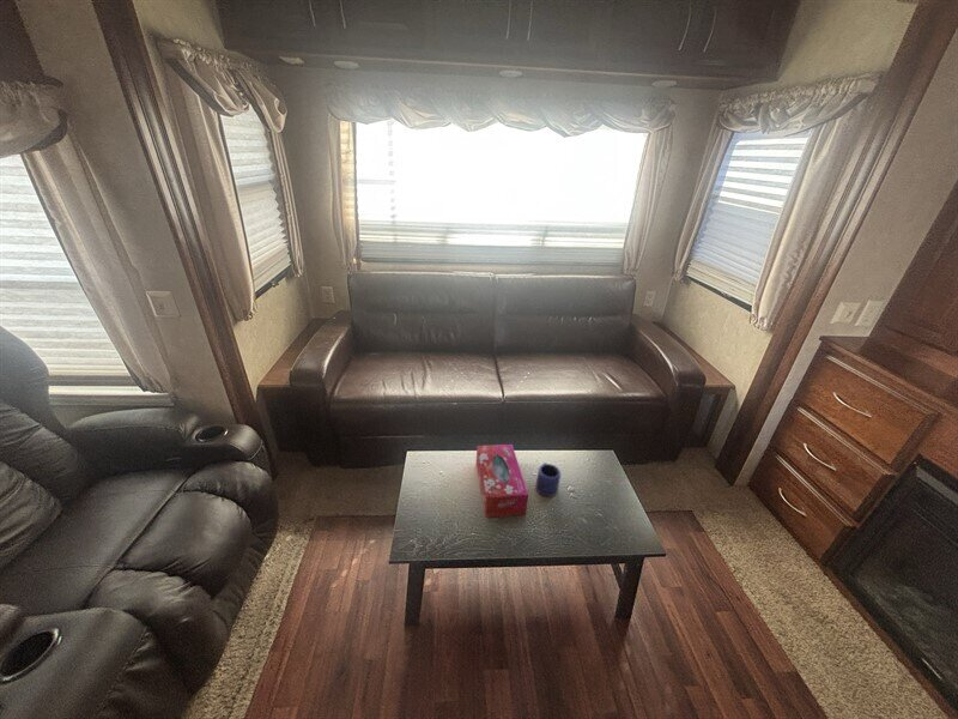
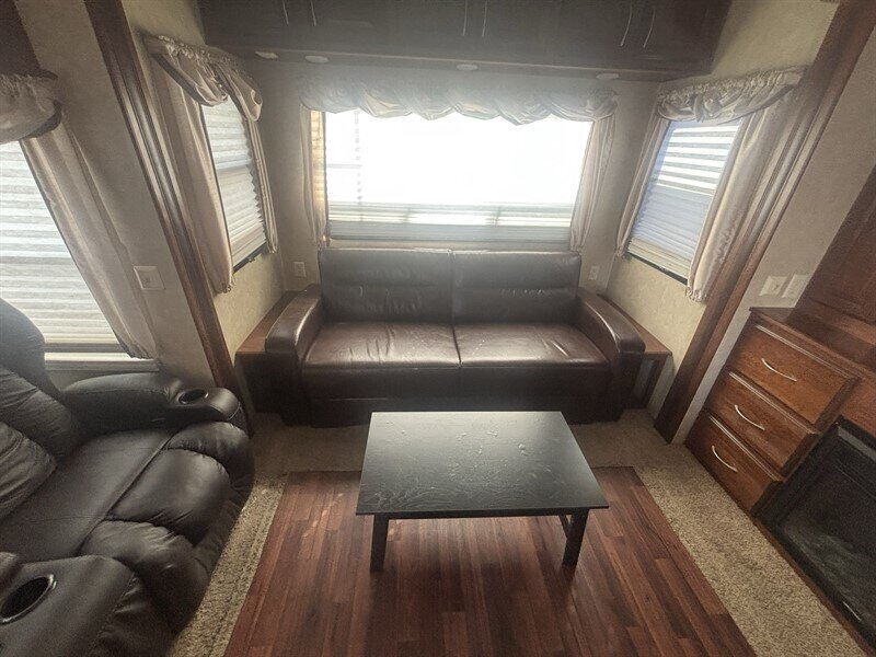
- mug [535,461,562,497]
- tissue box [475,443,529,519]
